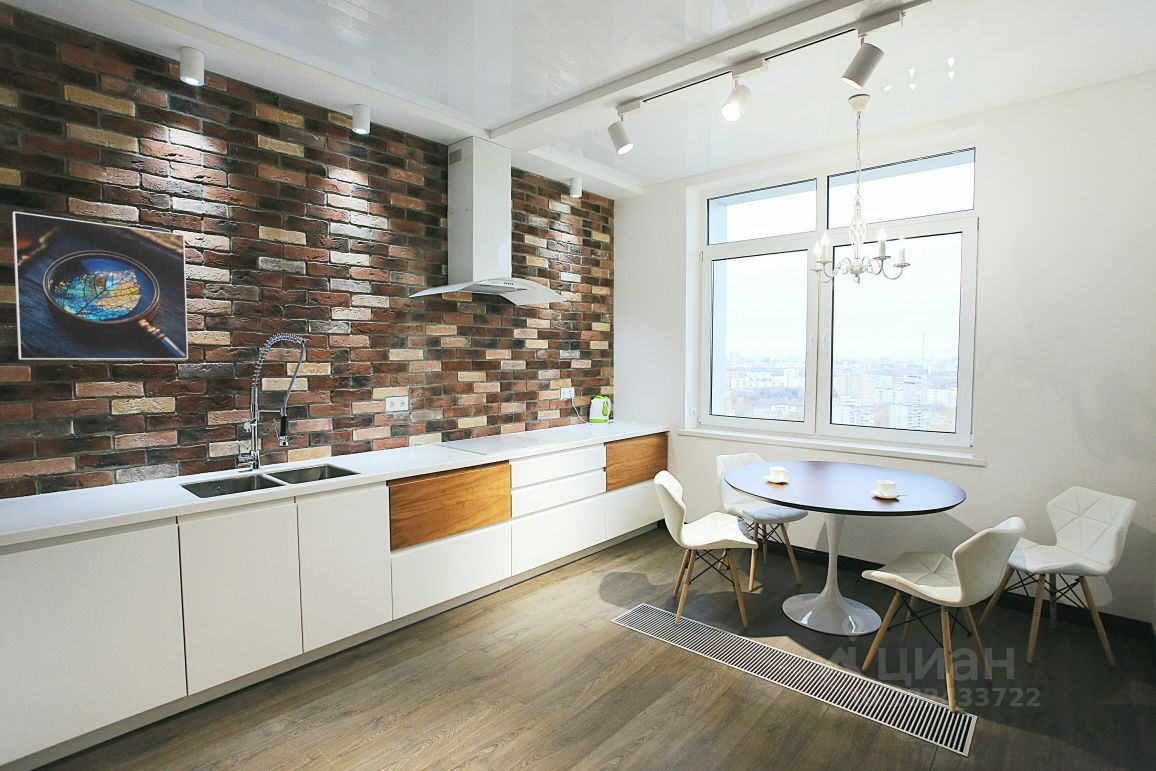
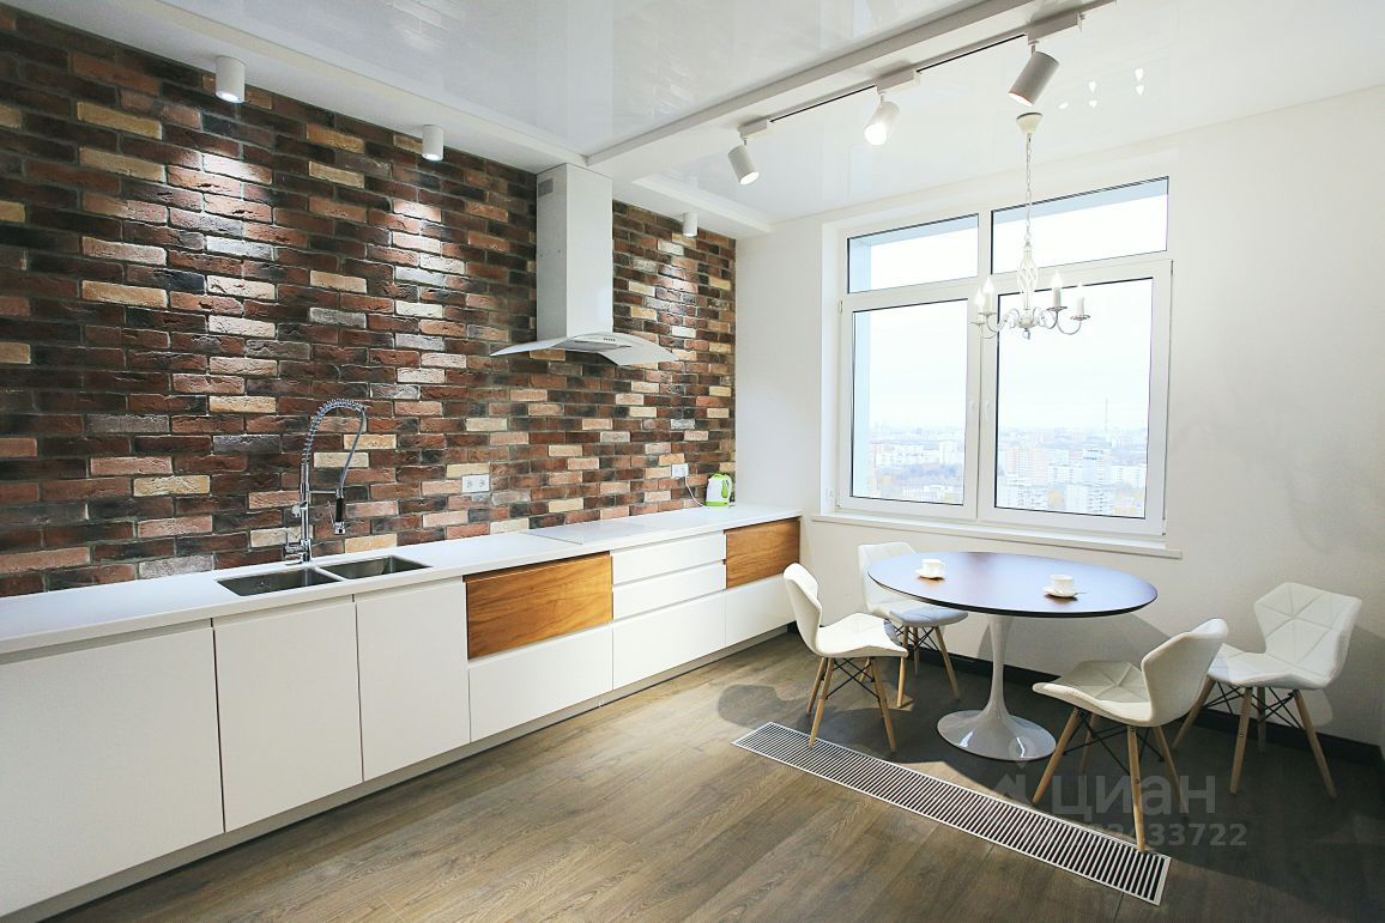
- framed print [12,210,189,360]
